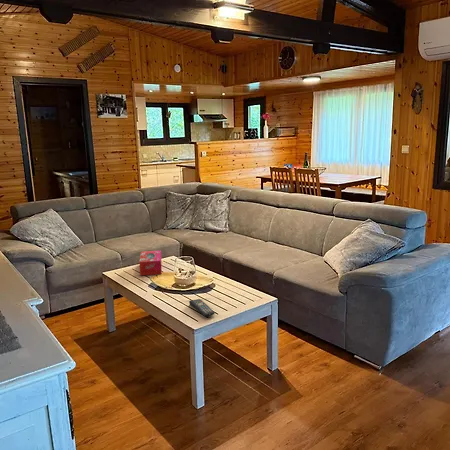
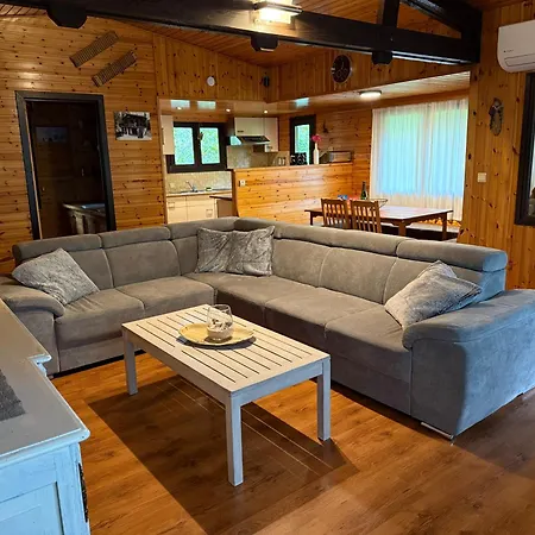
- tissue box [138,250,163,276]
- remote control [188,298,216,318]
